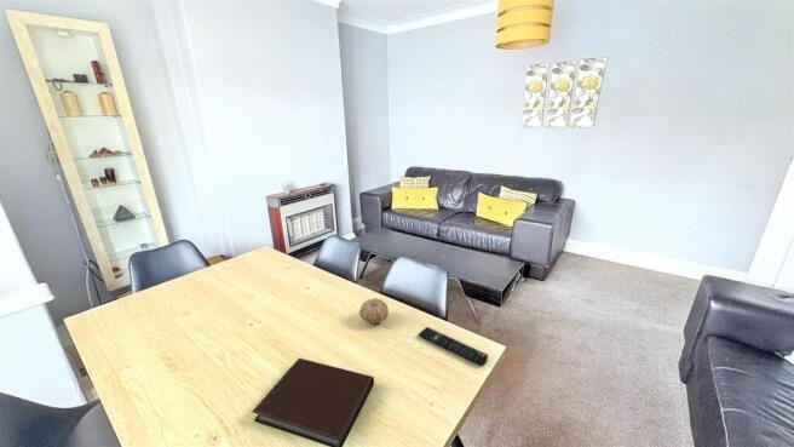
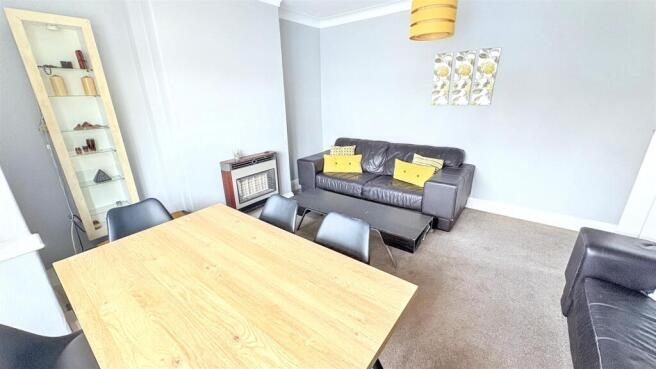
- remote control [418,326,489,367]
- fruit [358,297,390,325]
- notebook [251,357,375,447]
